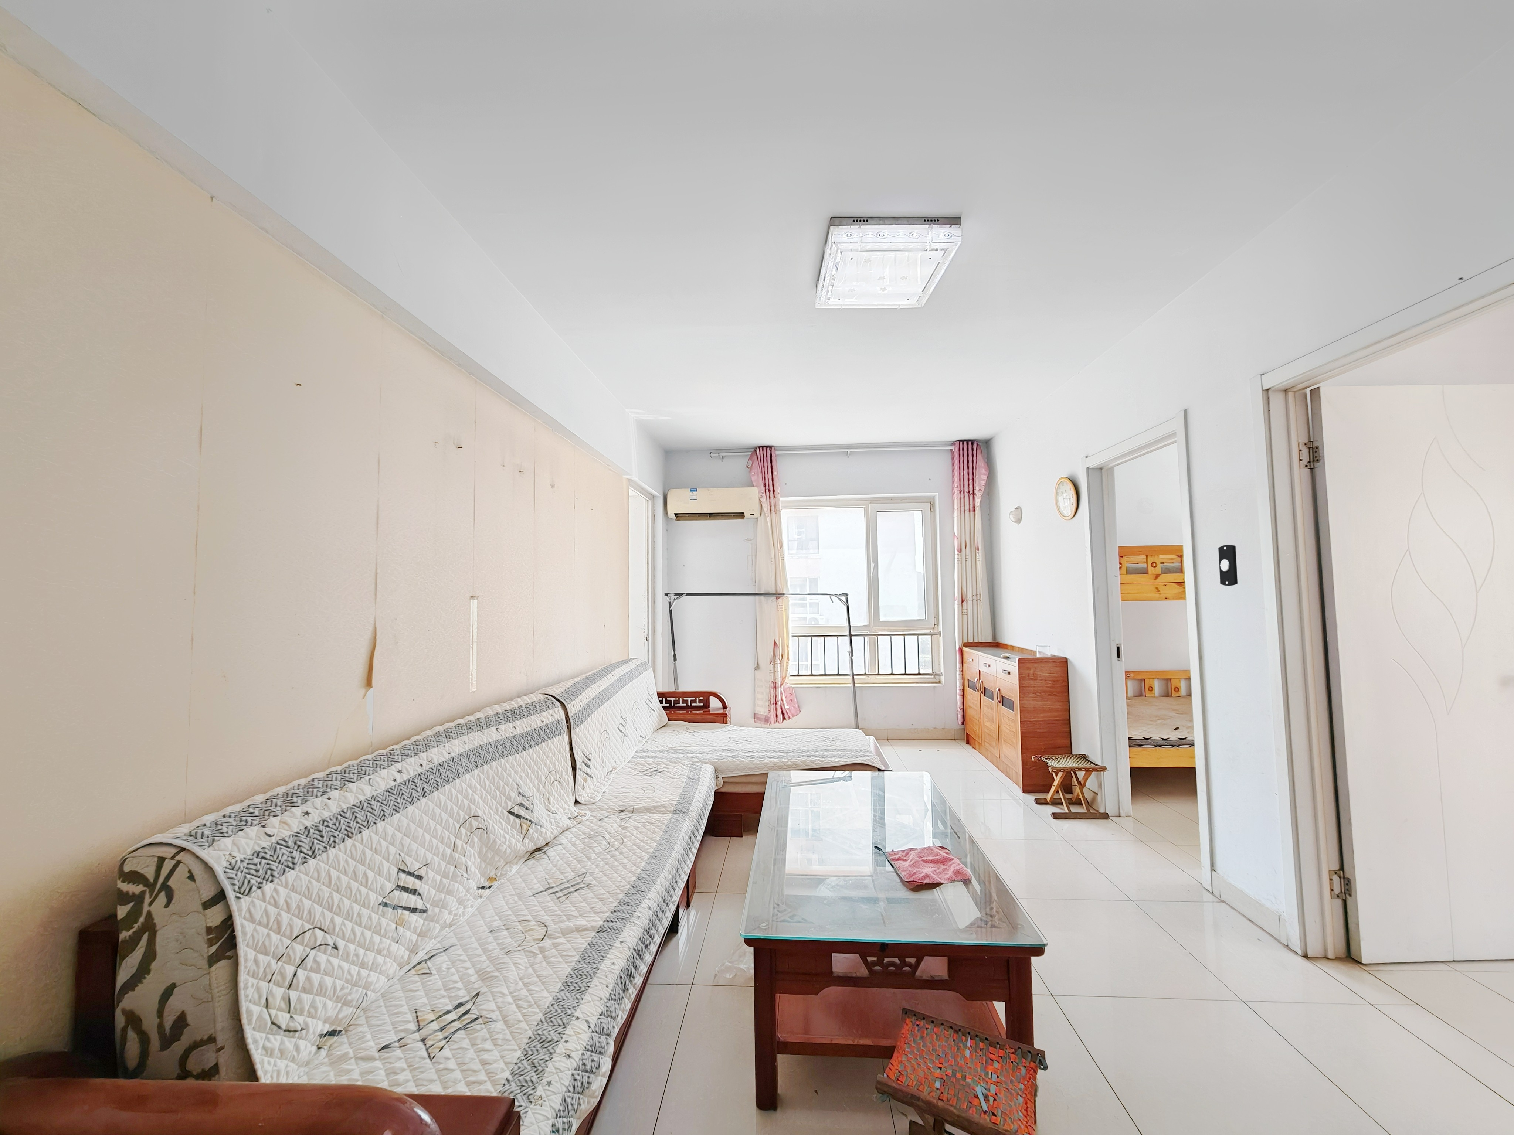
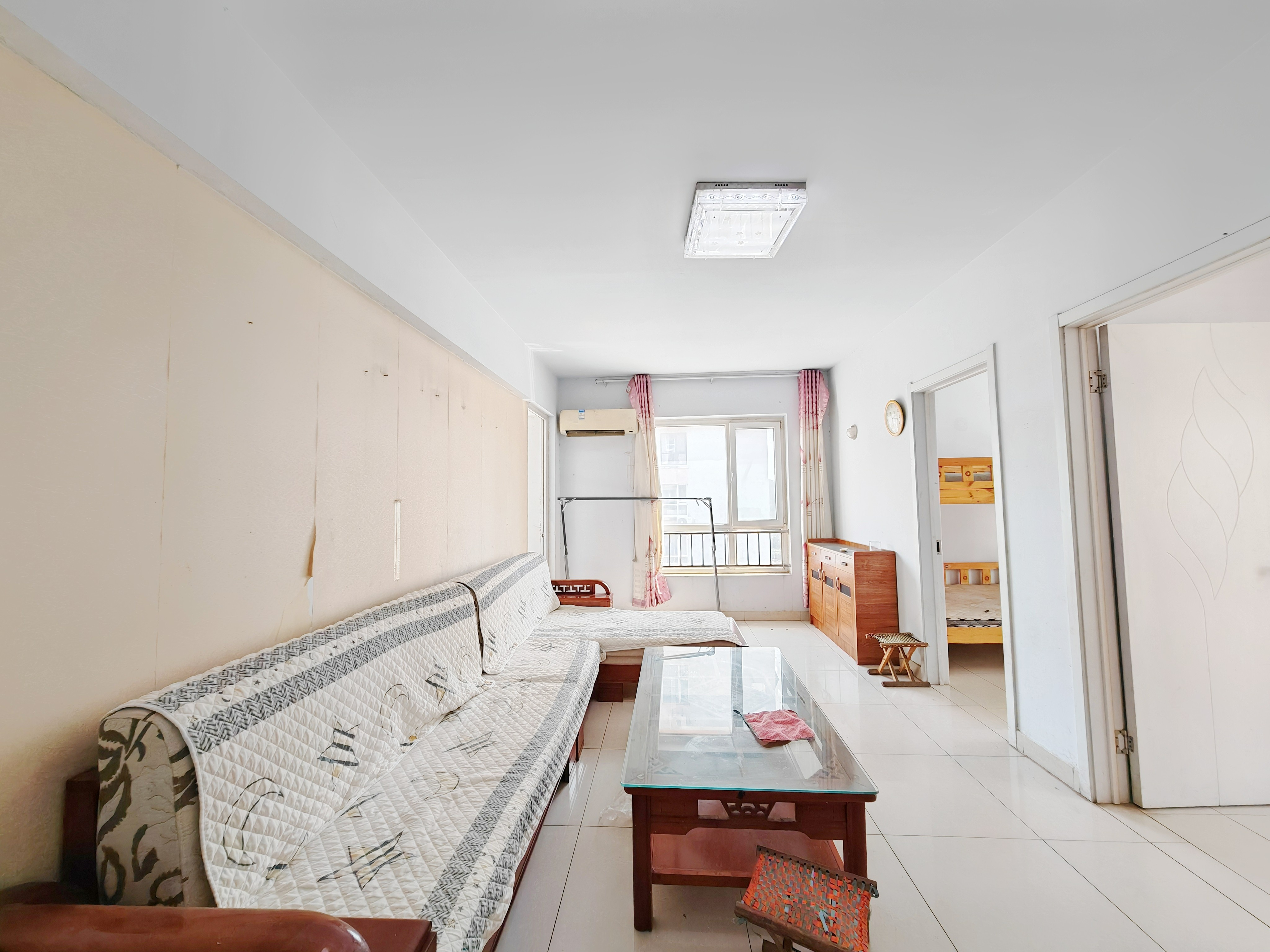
- light switch [1218,544,1237,587]
